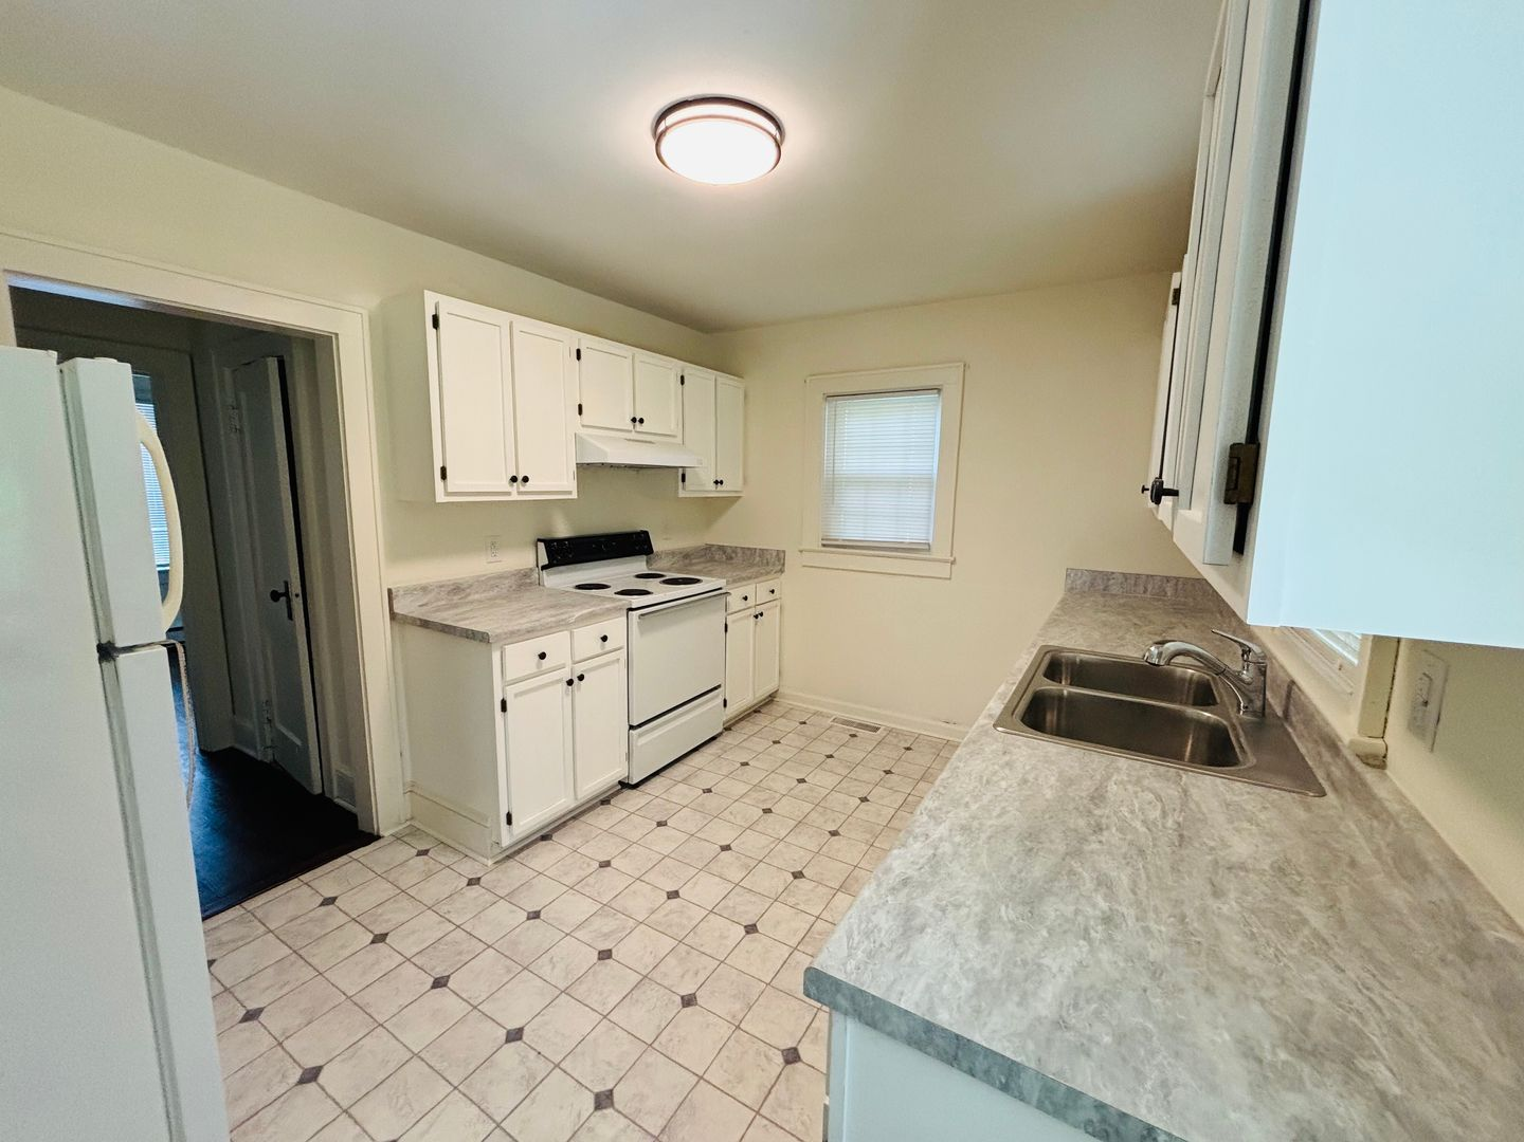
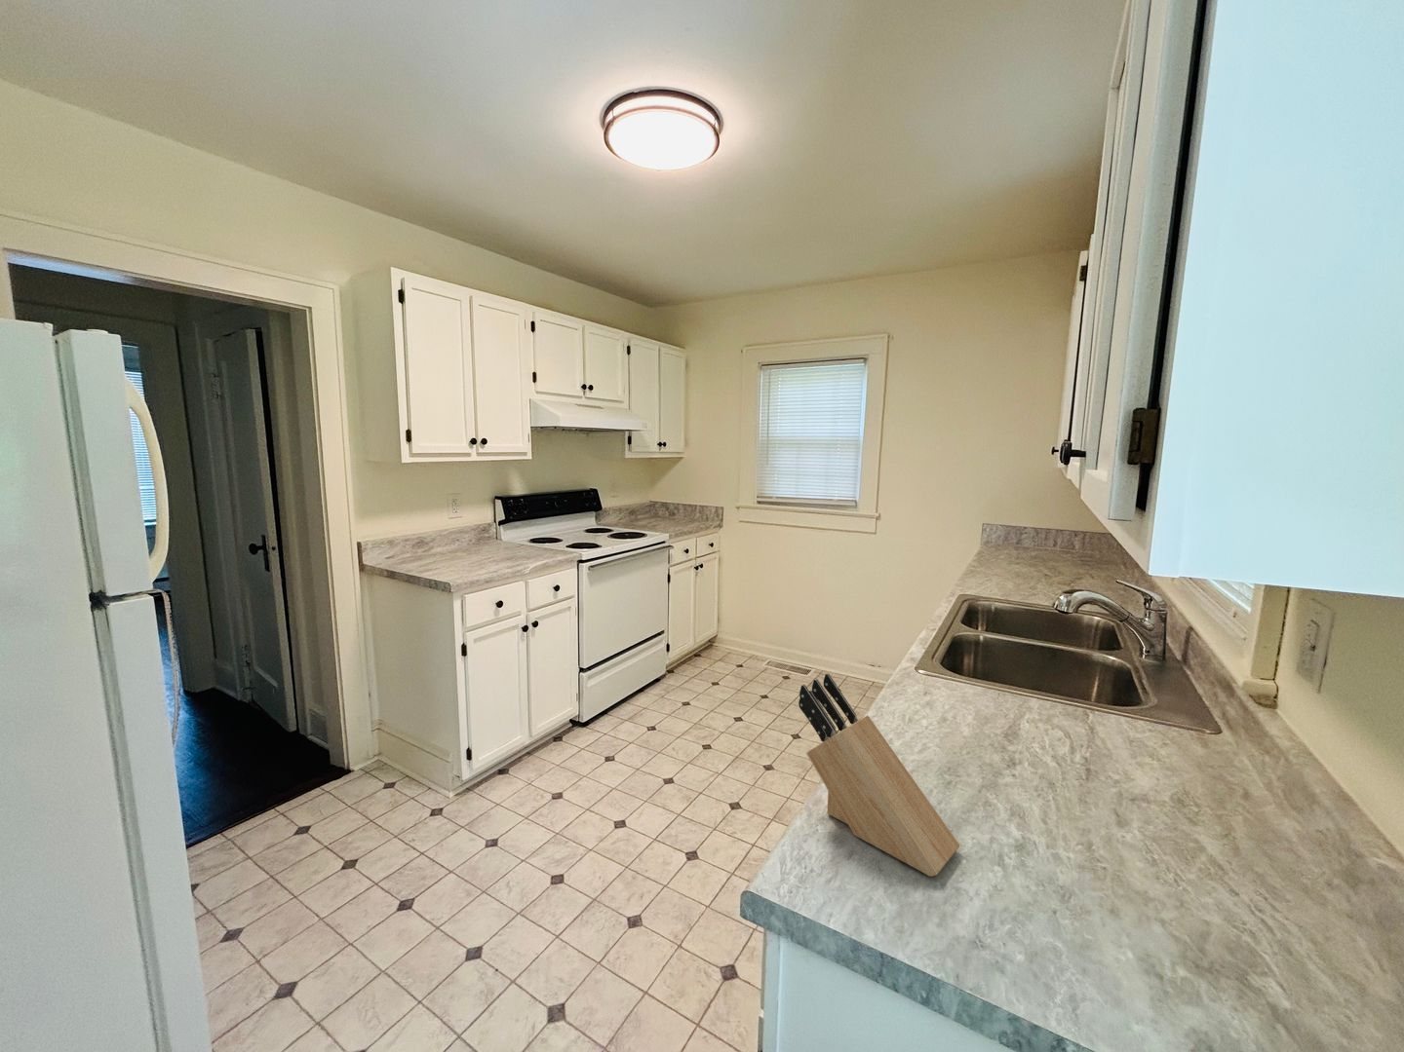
+ knife block [797,672,961,877]
